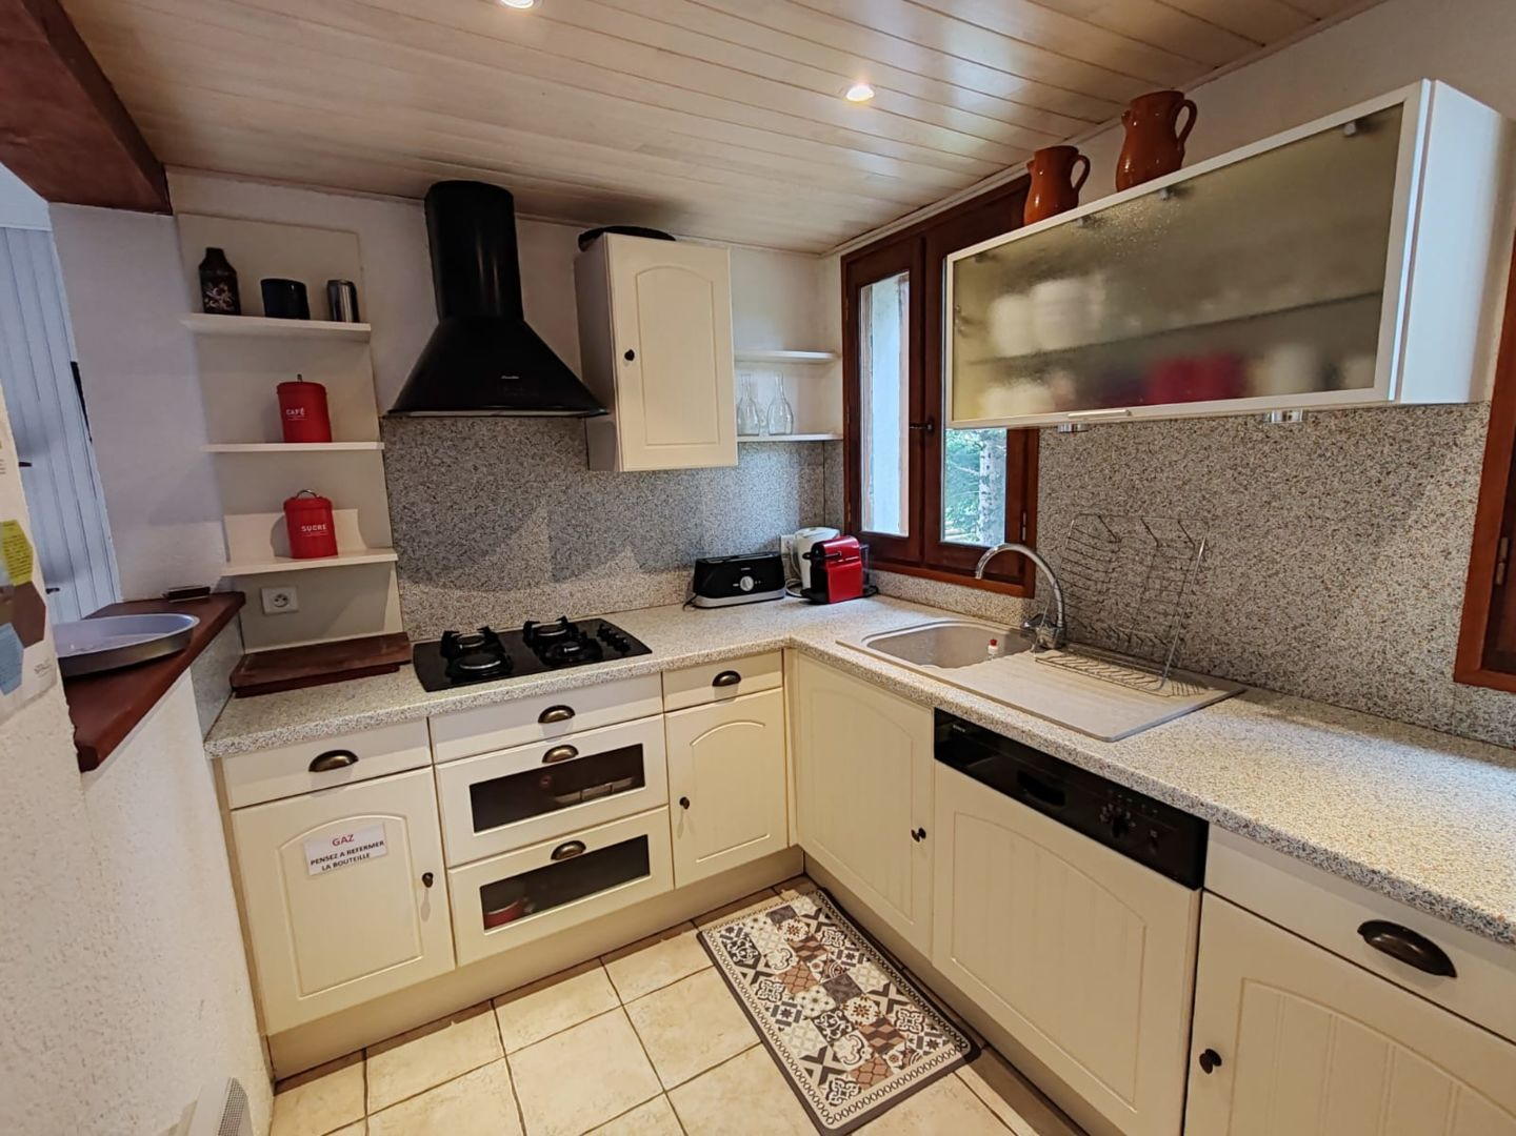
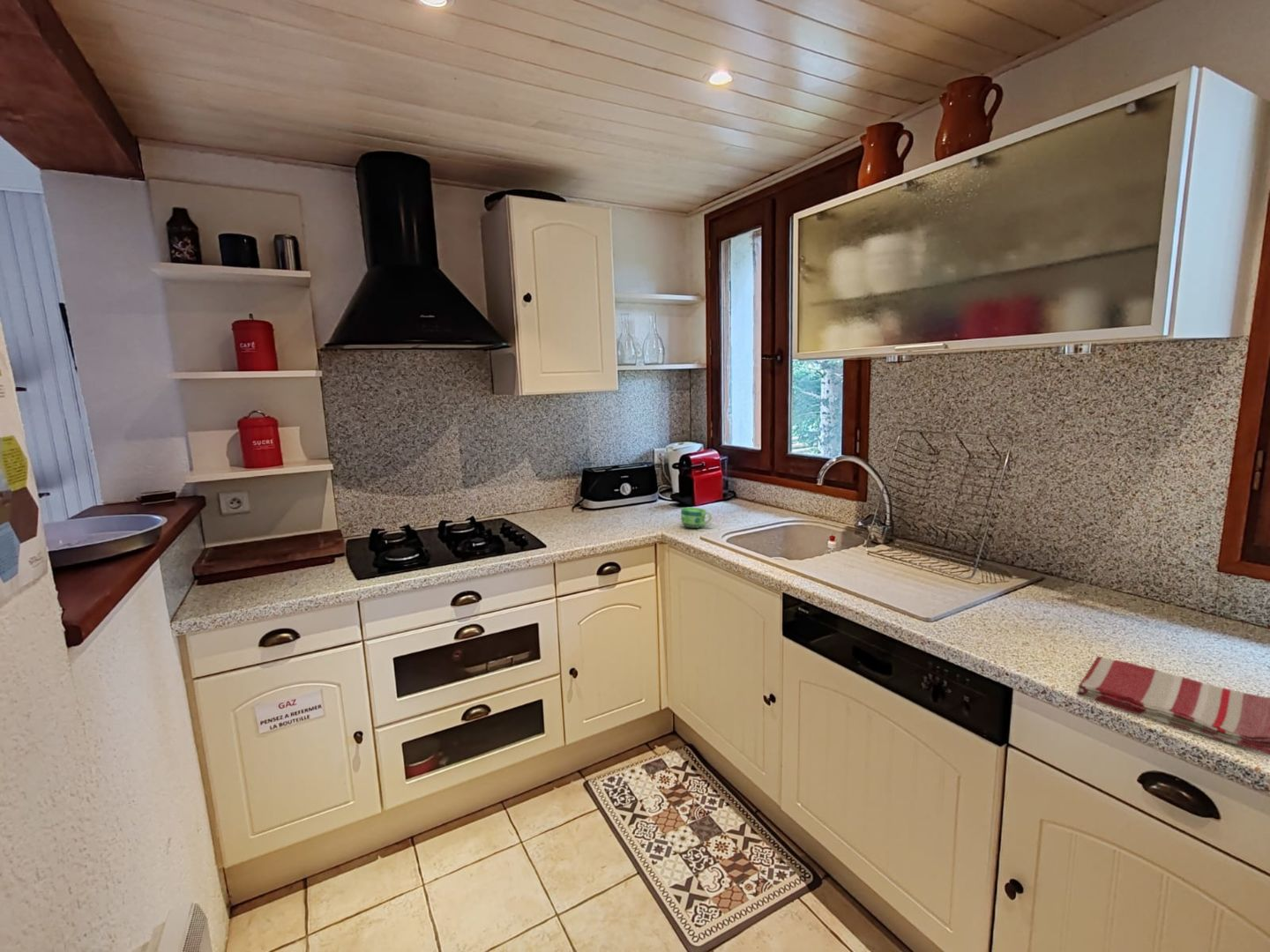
+ cup [680,507,713,529]
+ dish towel [1075,656,1270,756]
